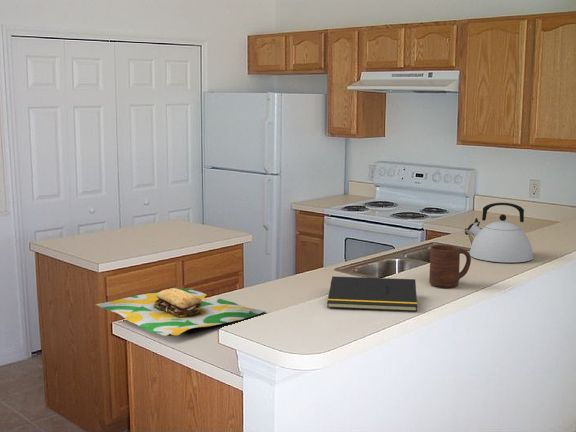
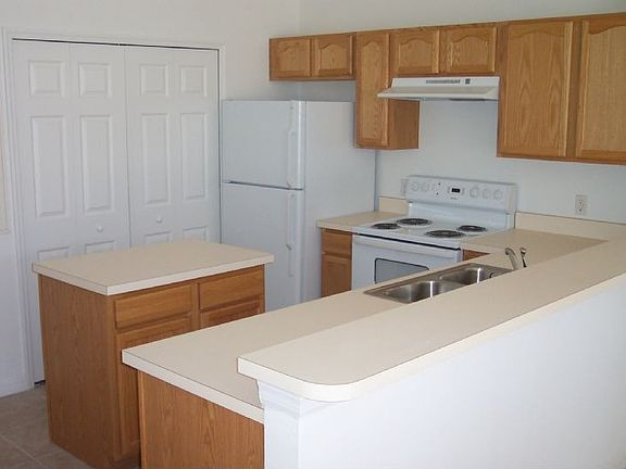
- kettle [467,202,534,264]
- cup [428,244,472,288]
- notepad [326,275,418,312]
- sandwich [94,287,266,337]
